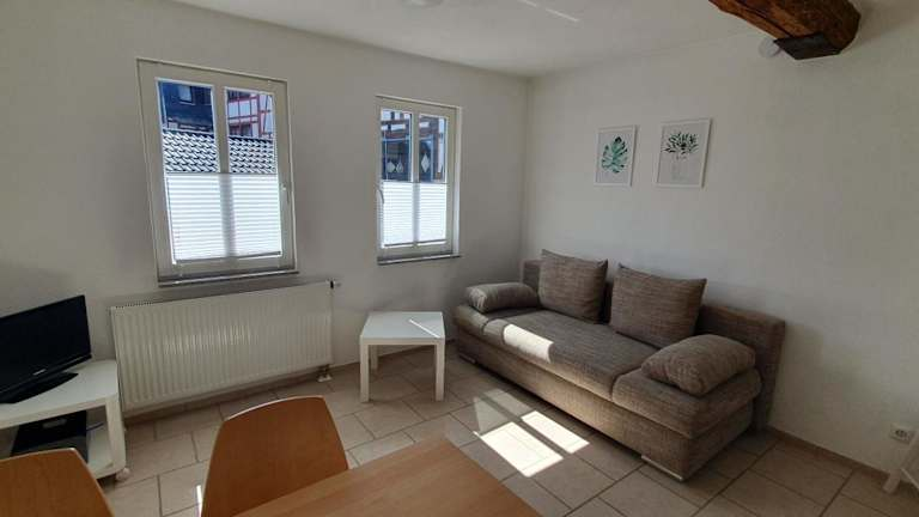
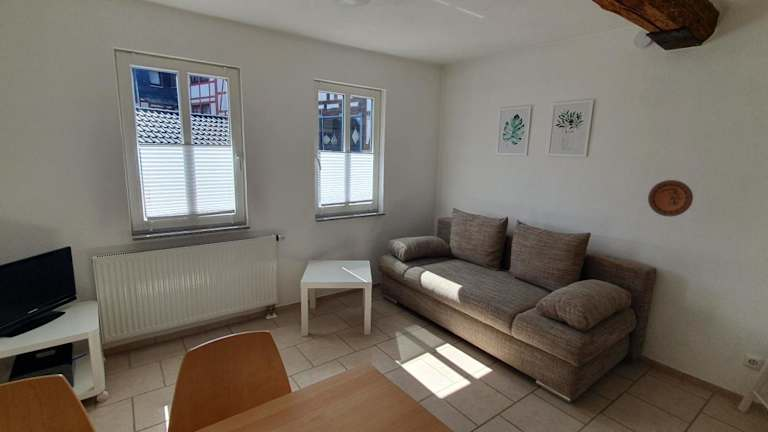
+ decorative plate [647,179,694,217]
